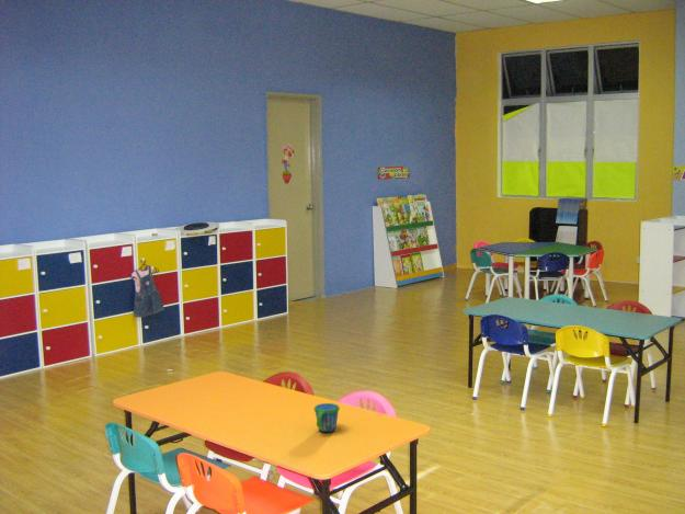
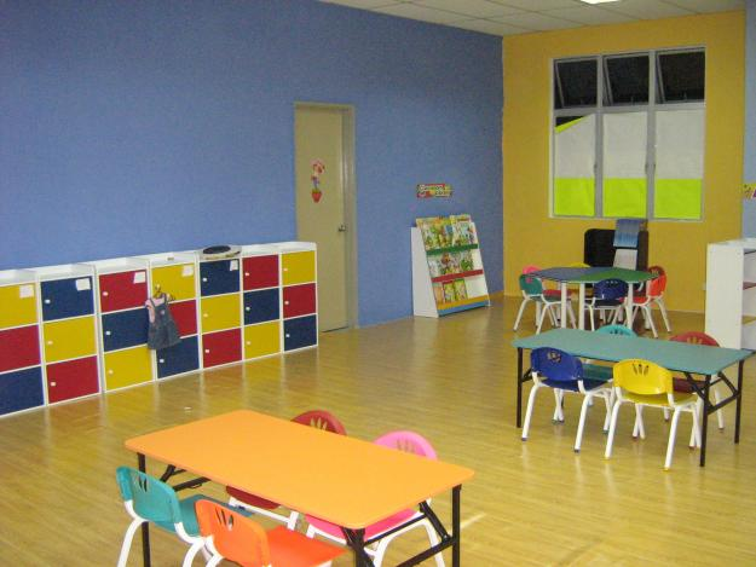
- snack cup [313,402,341,433]
